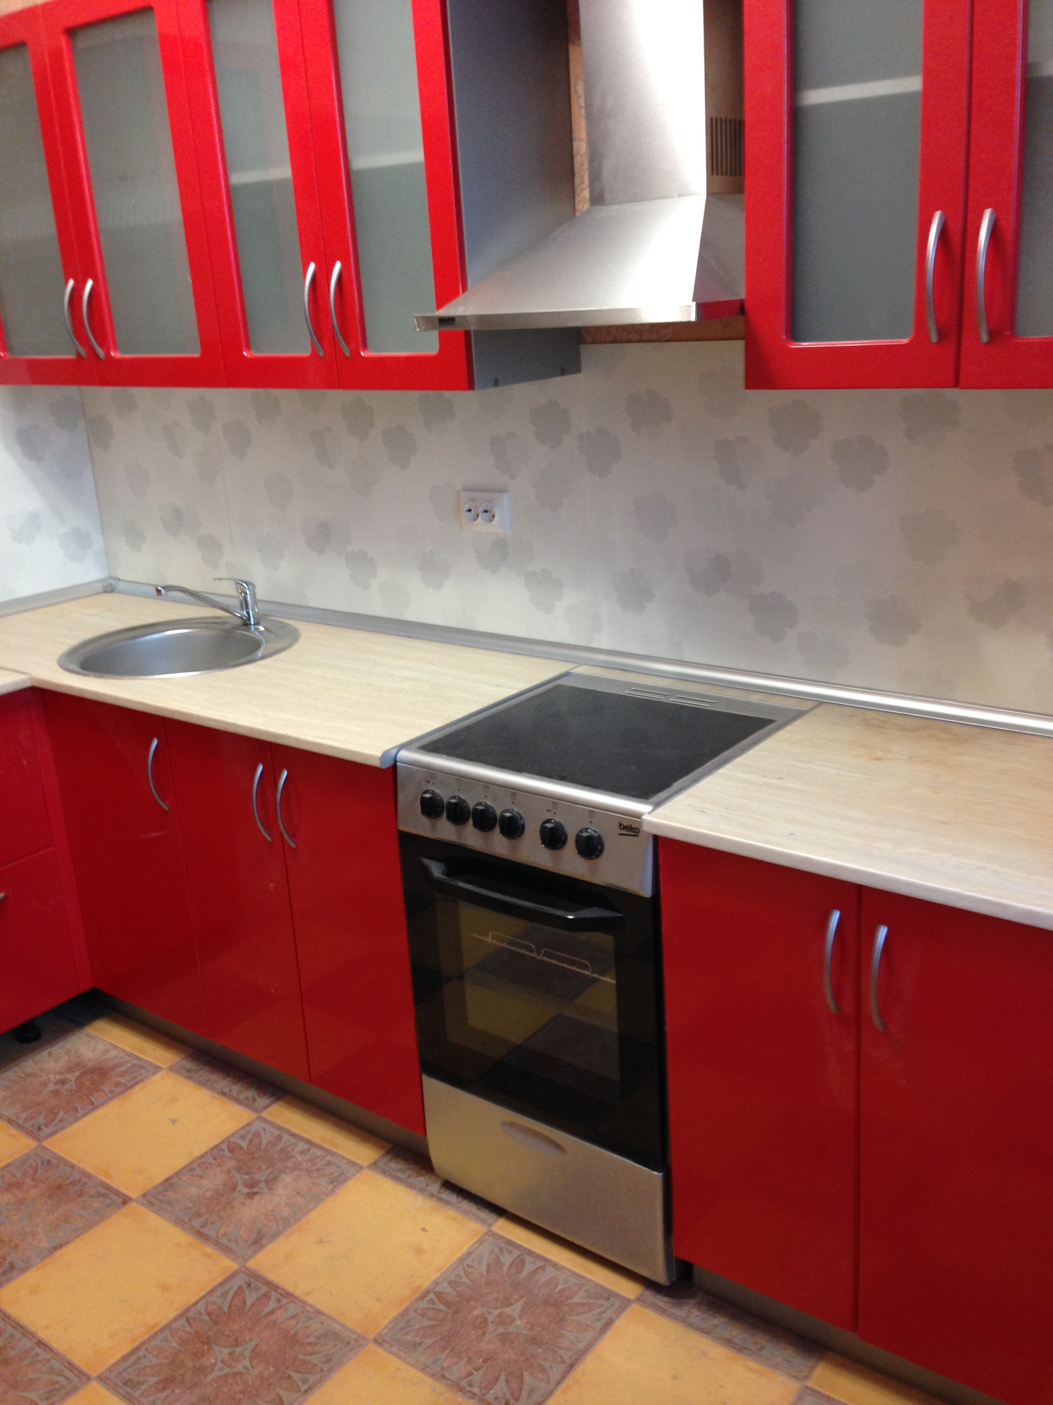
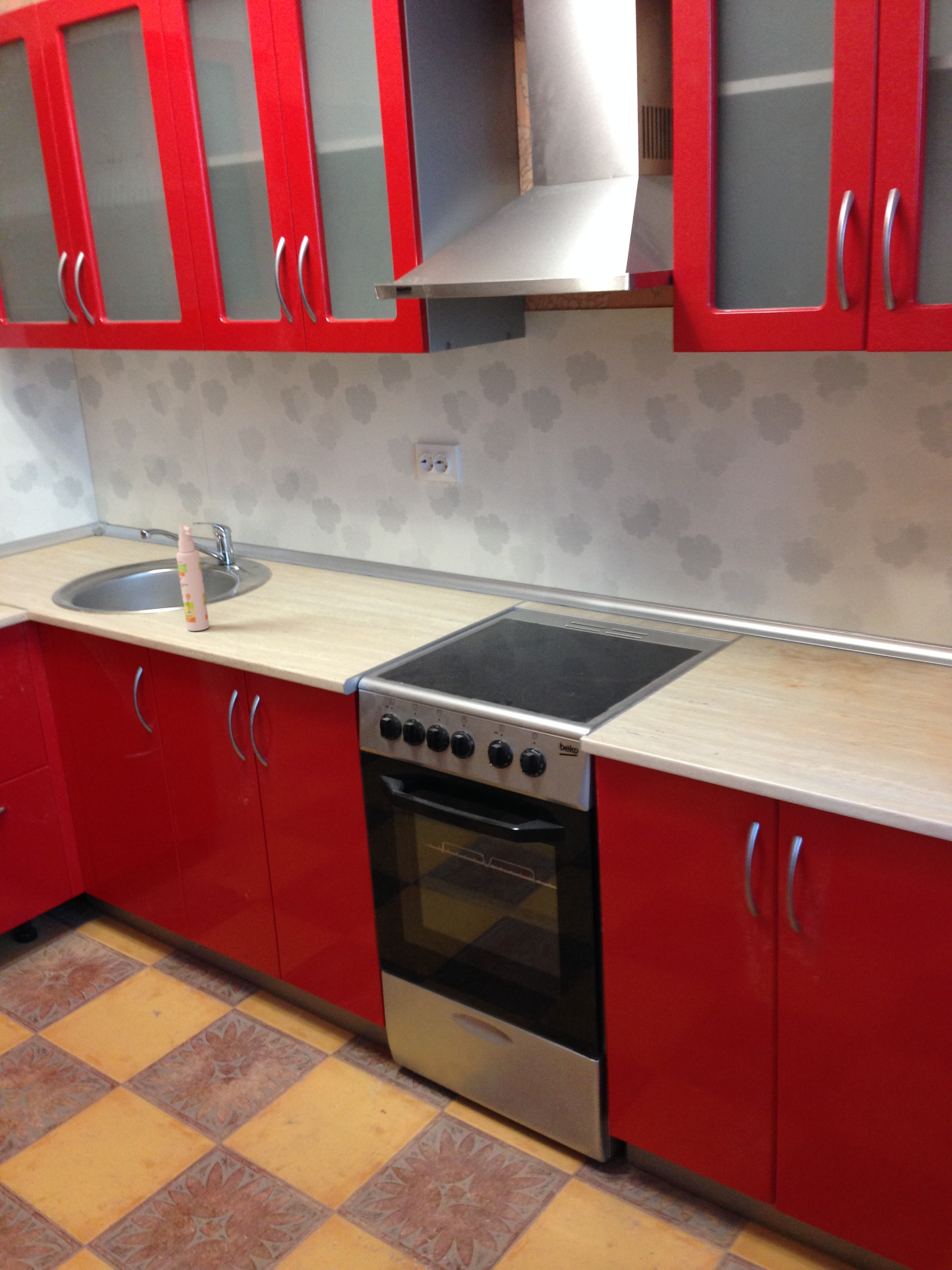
+ spray bottle [176,524,210,632]
